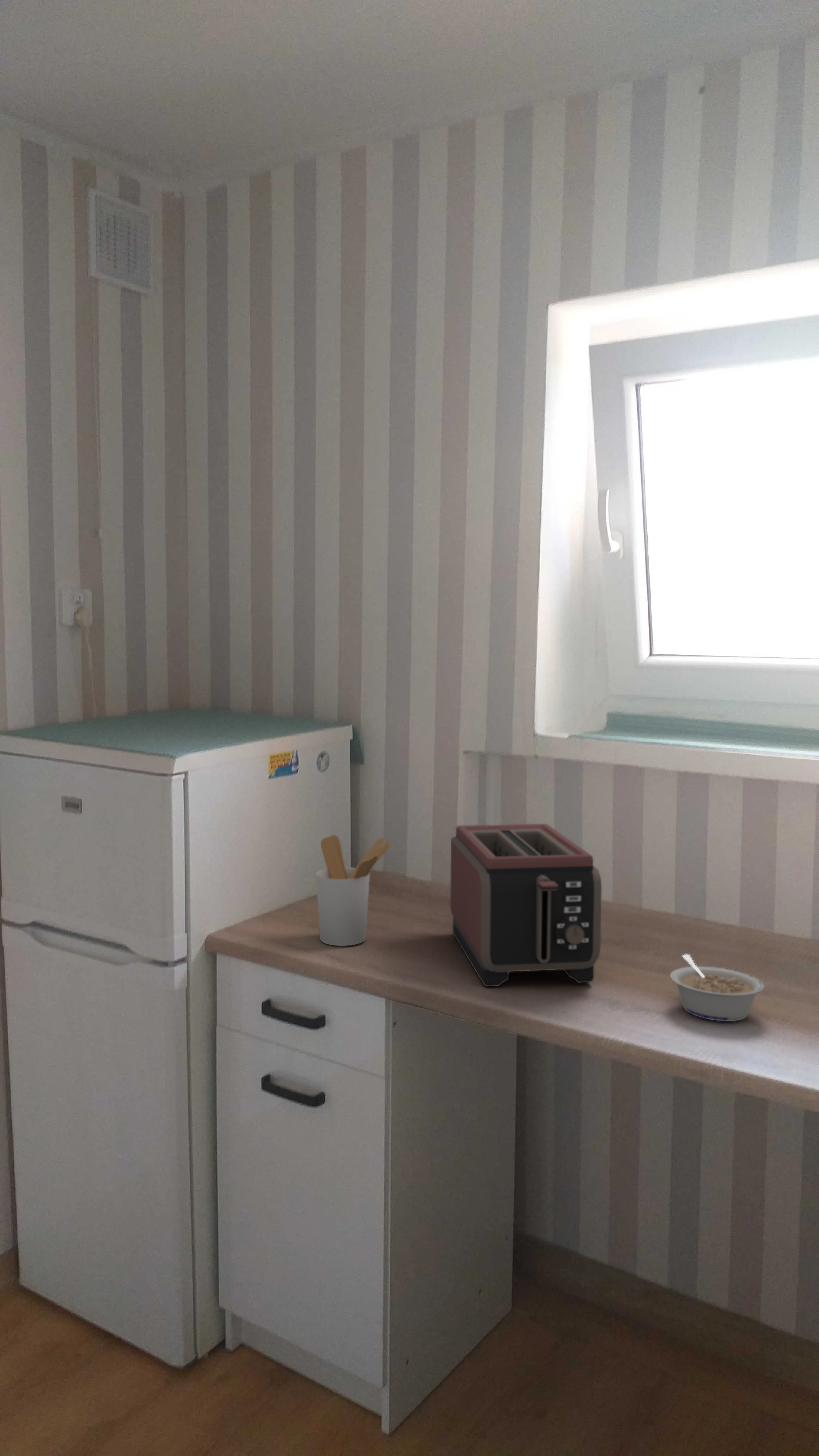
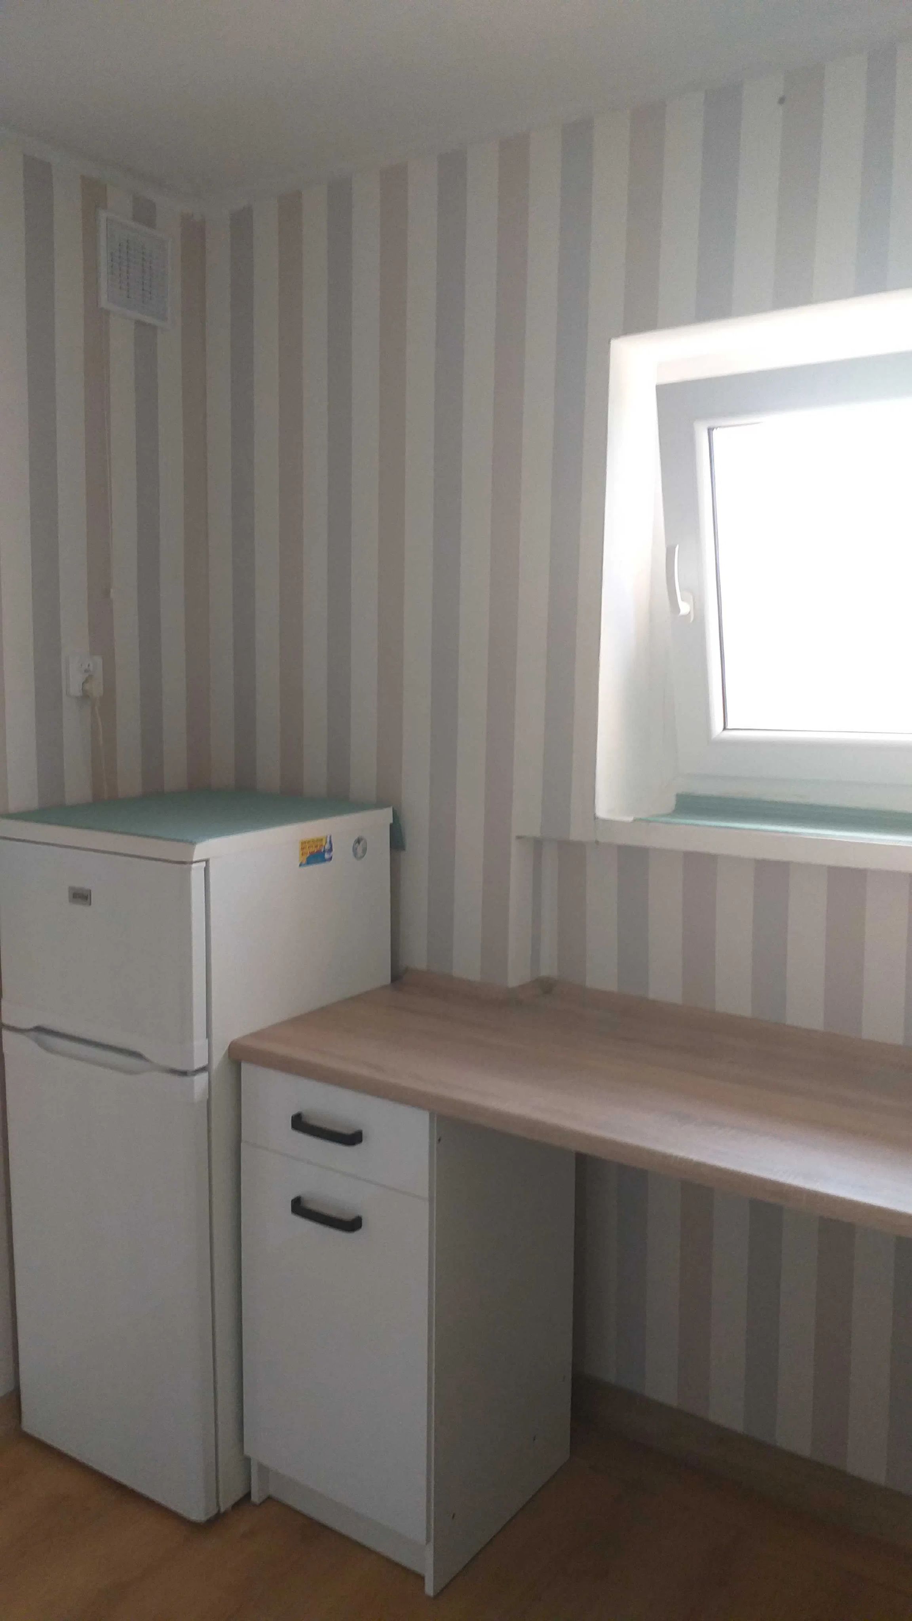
- toaster [450,823,602,987]
- utensil holder [315,835,392,946]
- legume [670,954,764,1022]
